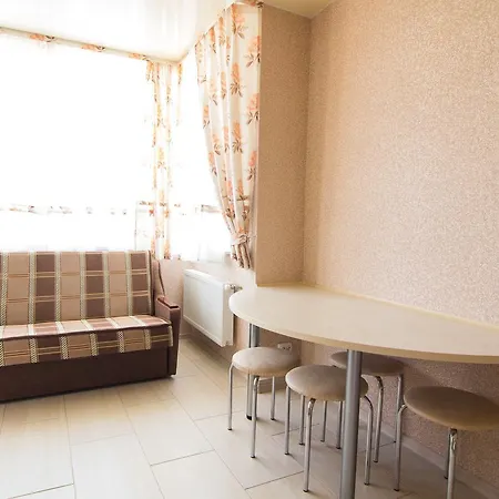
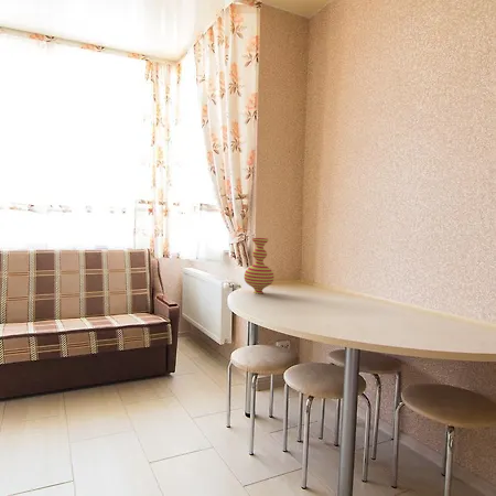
+ vase [244,237,276,294]
